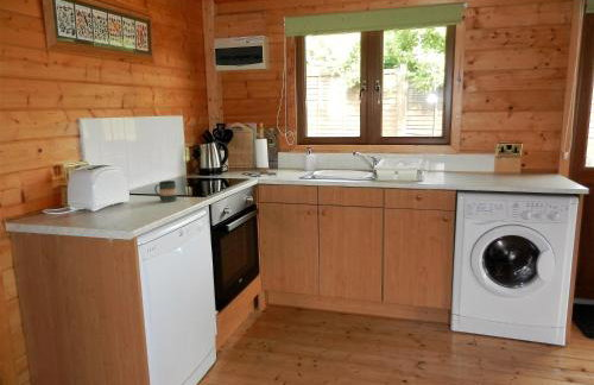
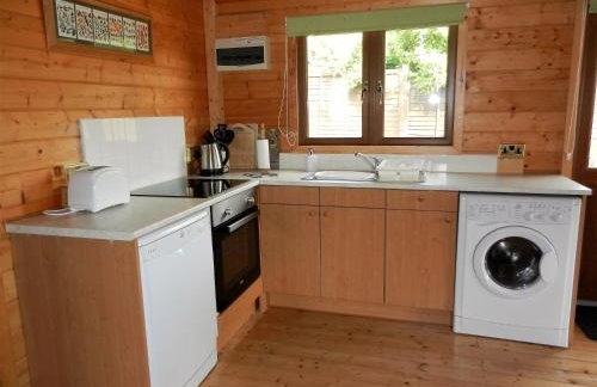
- mug [153,179,178,203]
